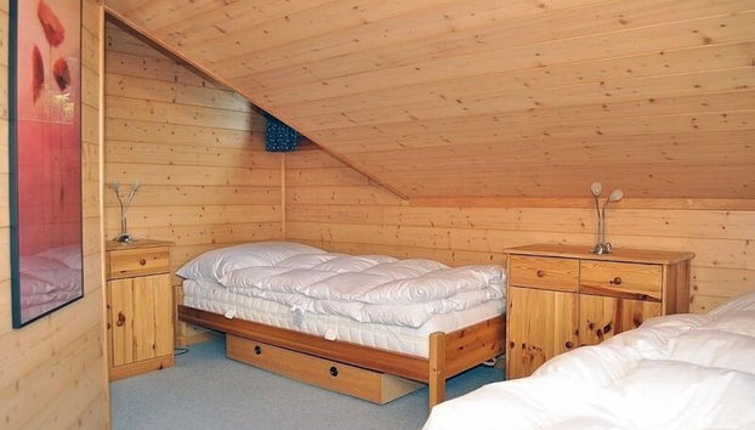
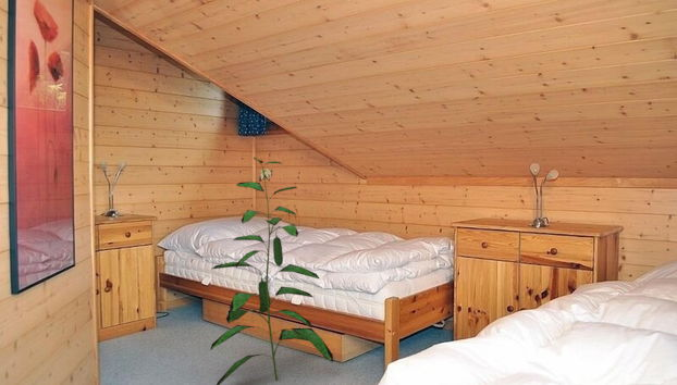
+ decorative plant [209,157,334,385]
